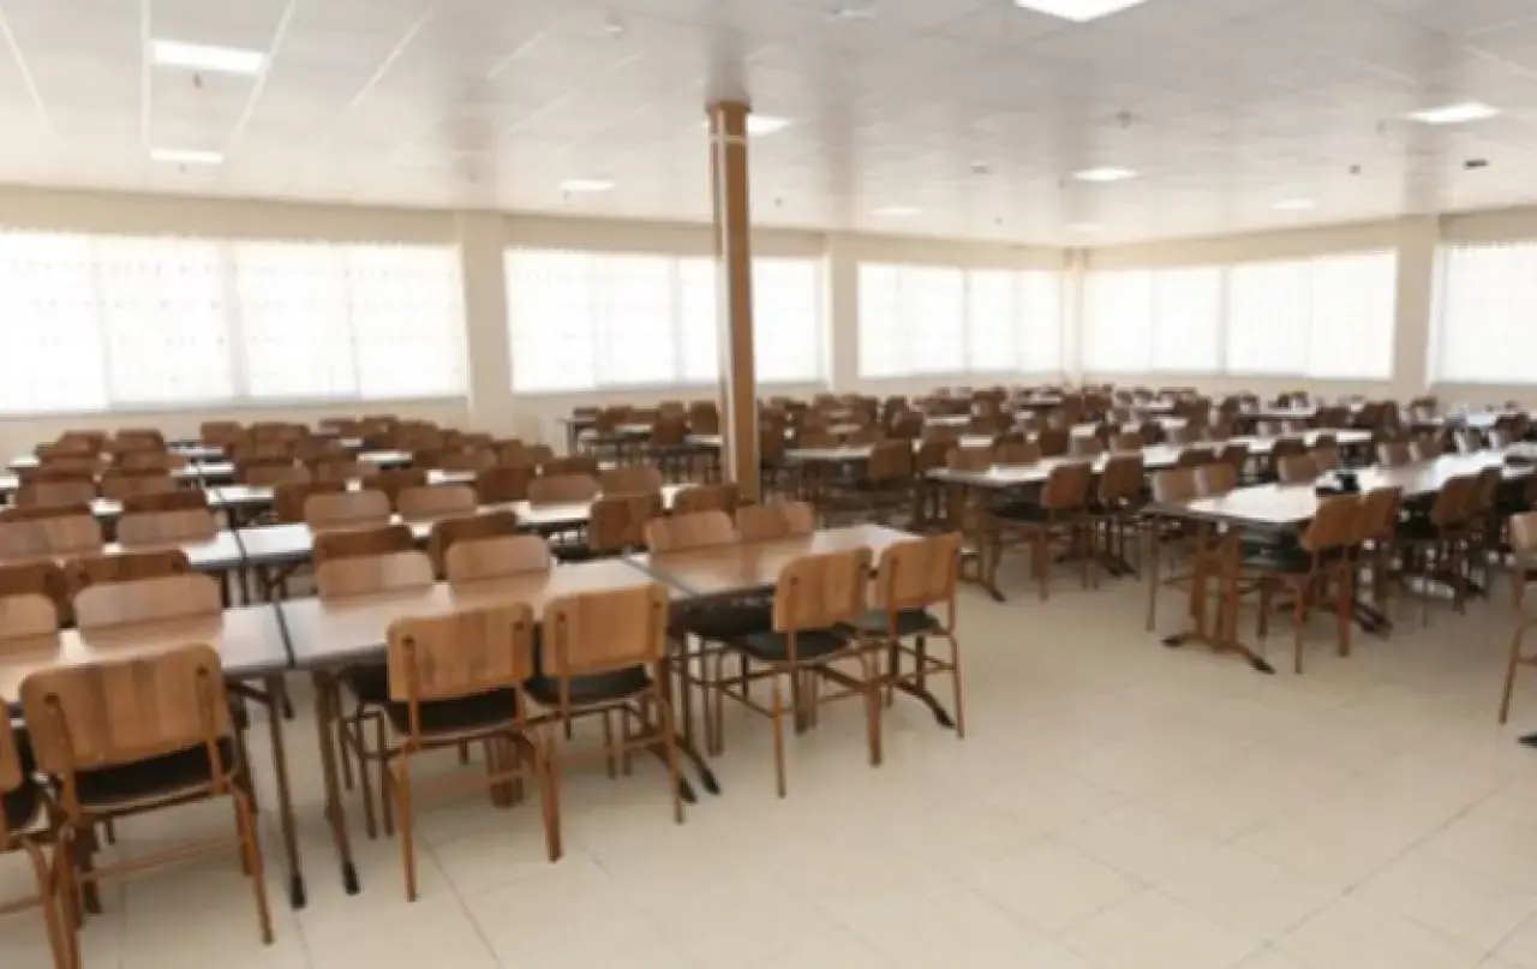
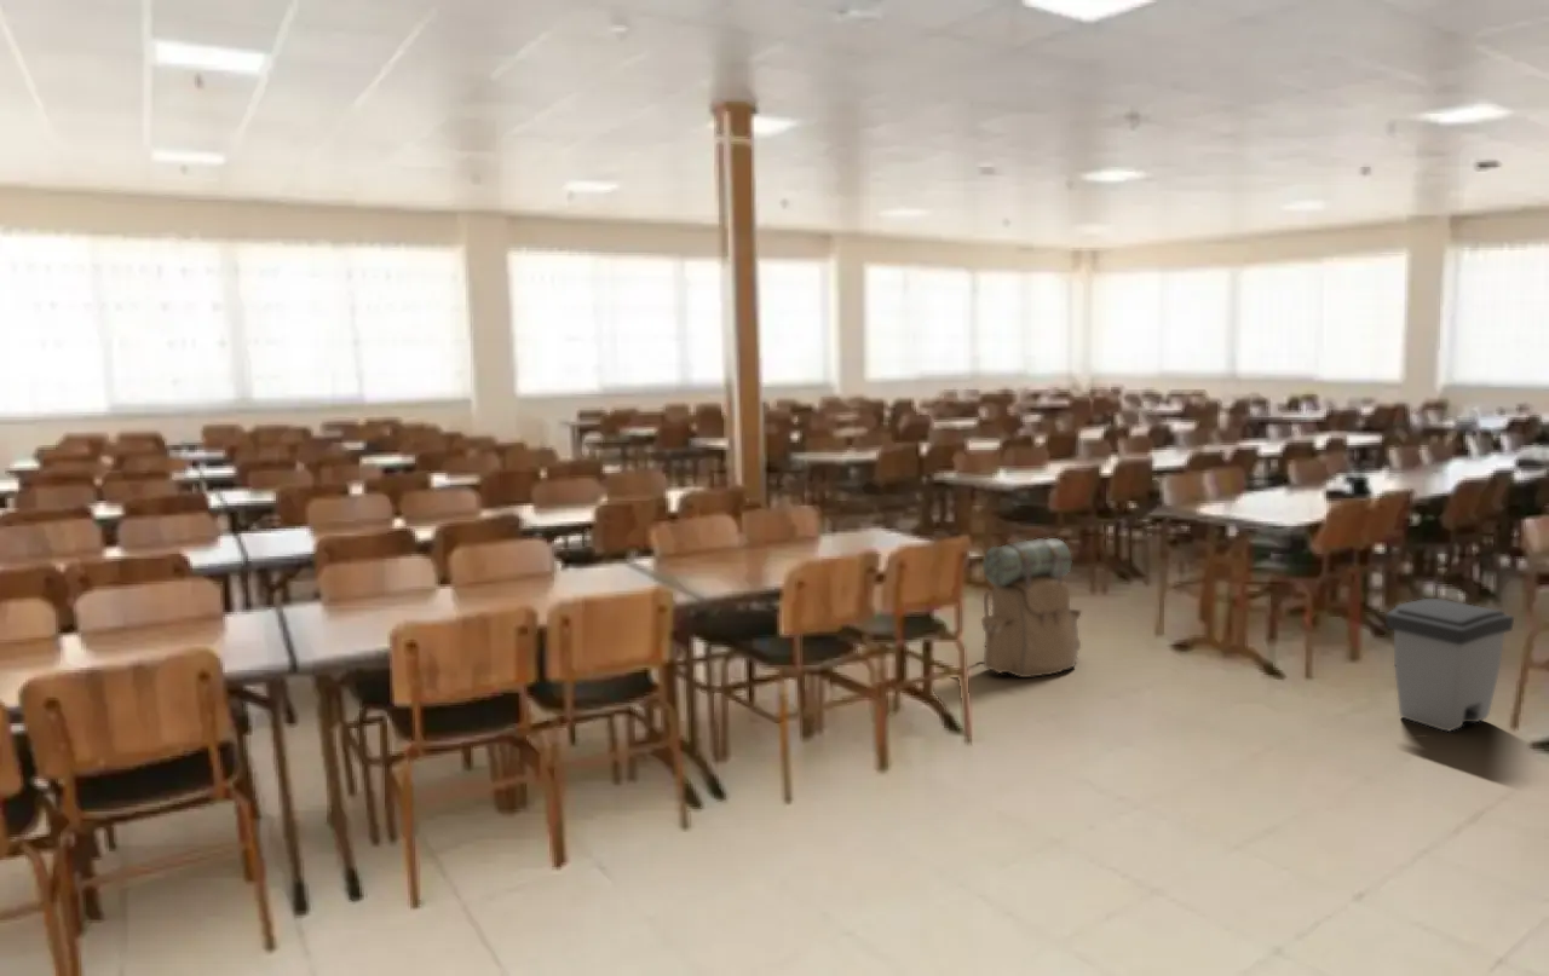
+ backpack [980,537,1082,678]
+ trash can [1386,597,1515,733]
